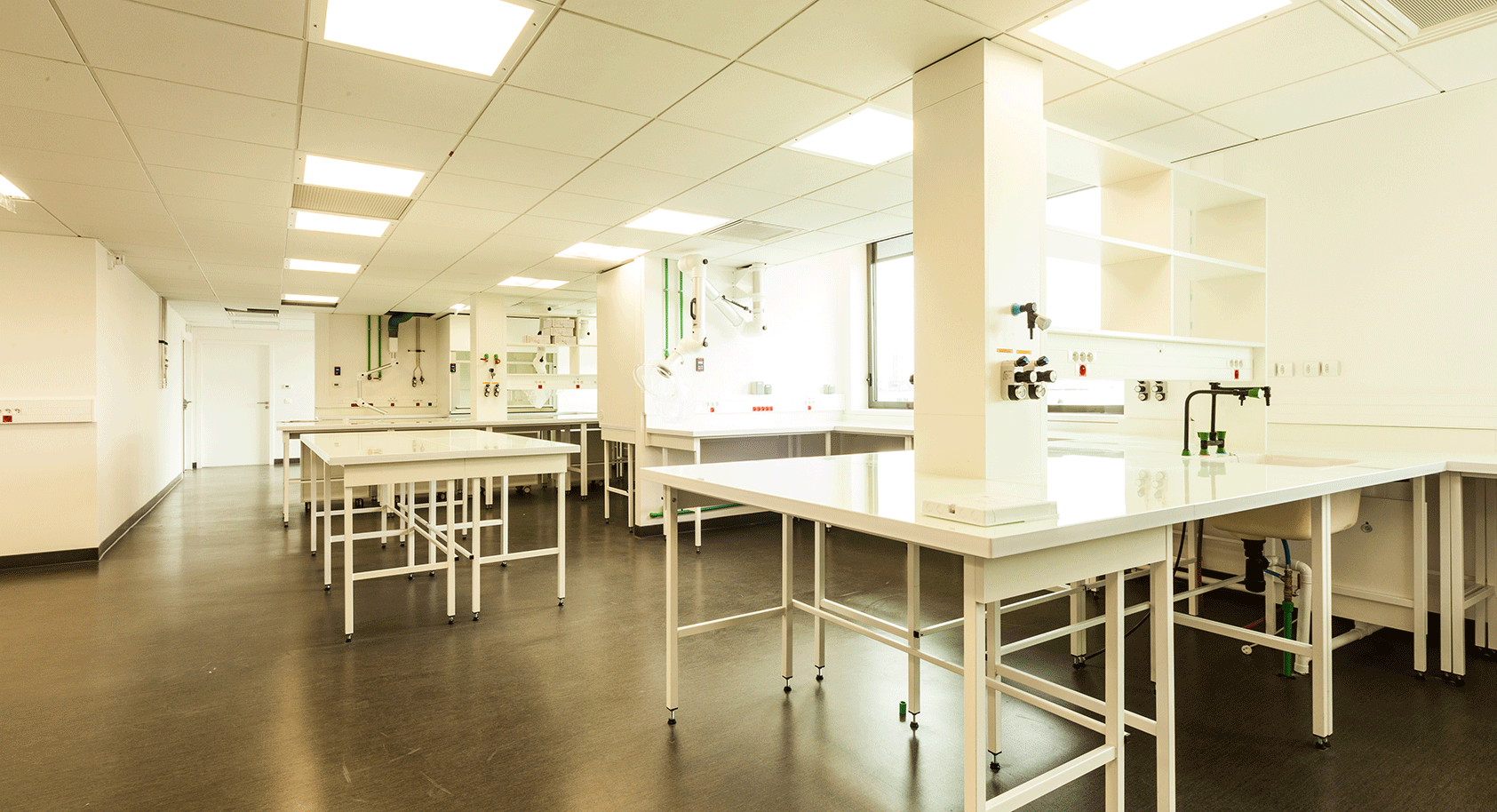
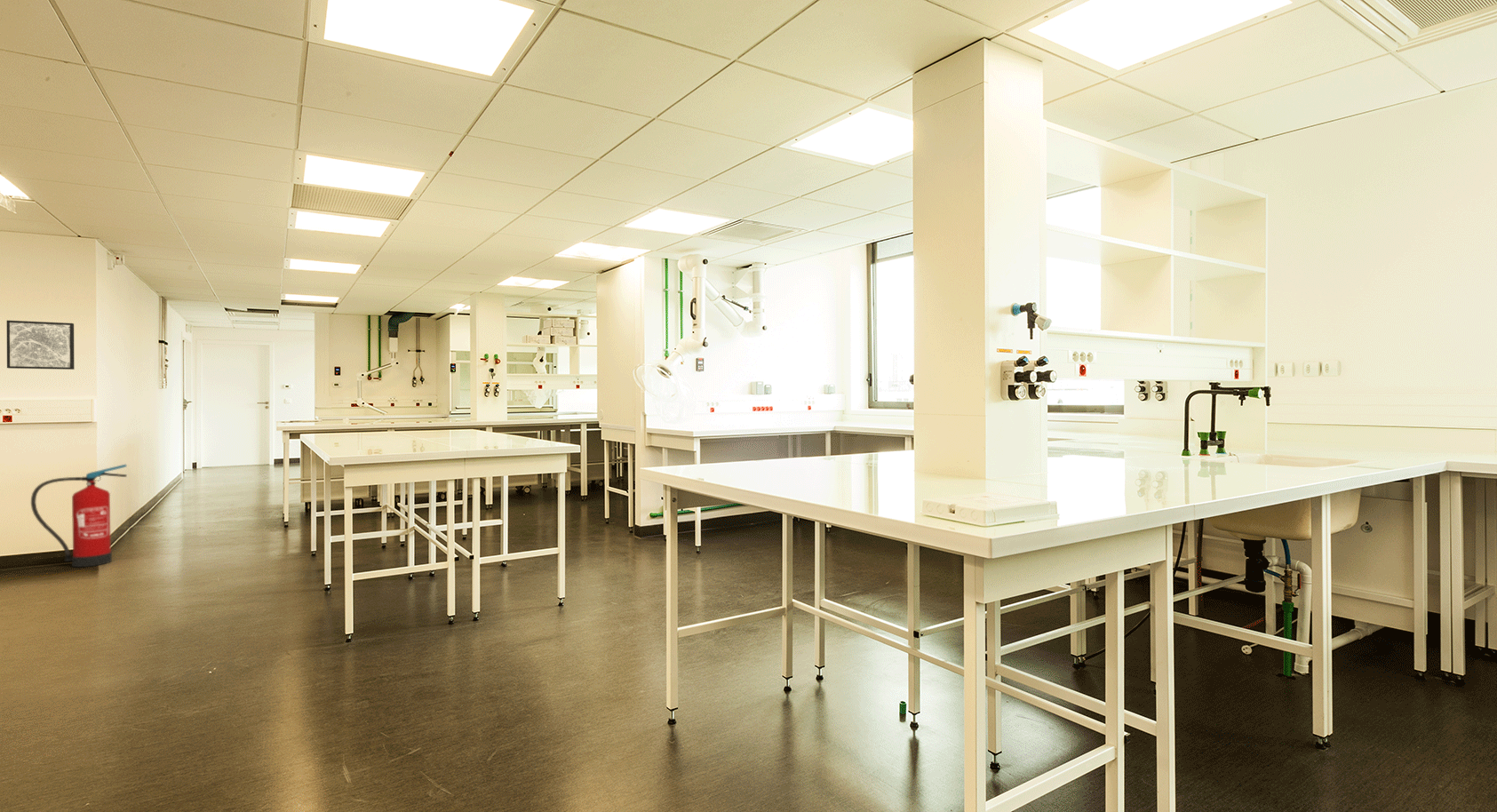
+ wall art [6,320,76,370]
+ fire extinguisher [30,464,128,568]
